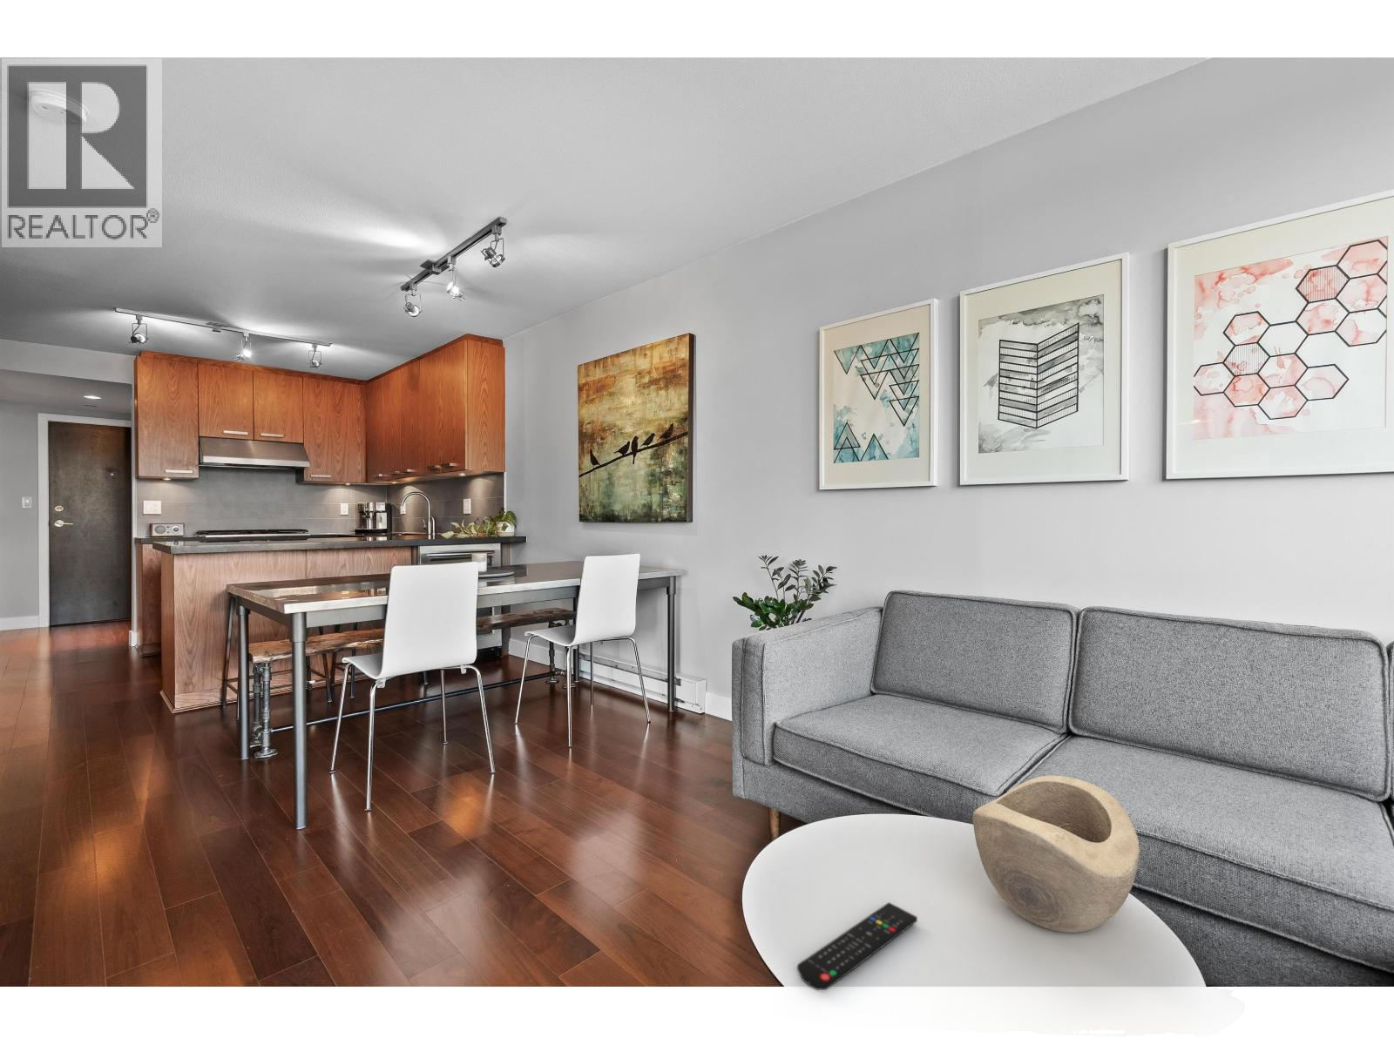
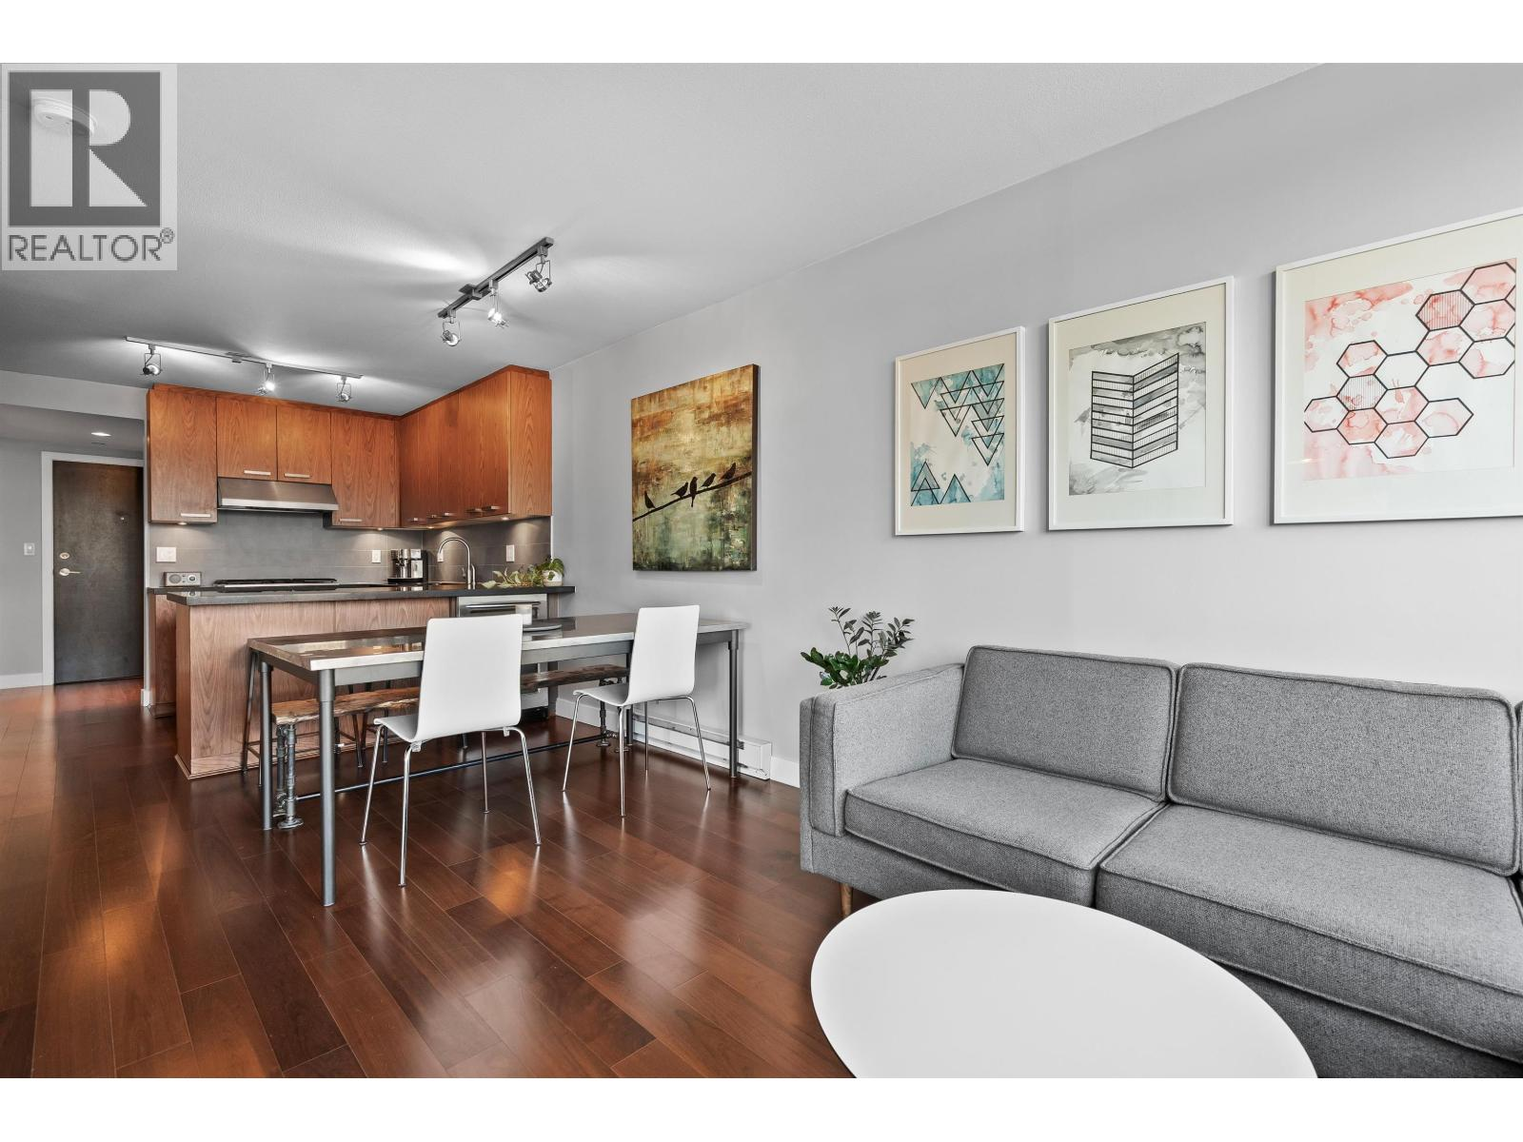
- remote control [796,901,919,991]
- decorative bowl [973,775,1140,933]
